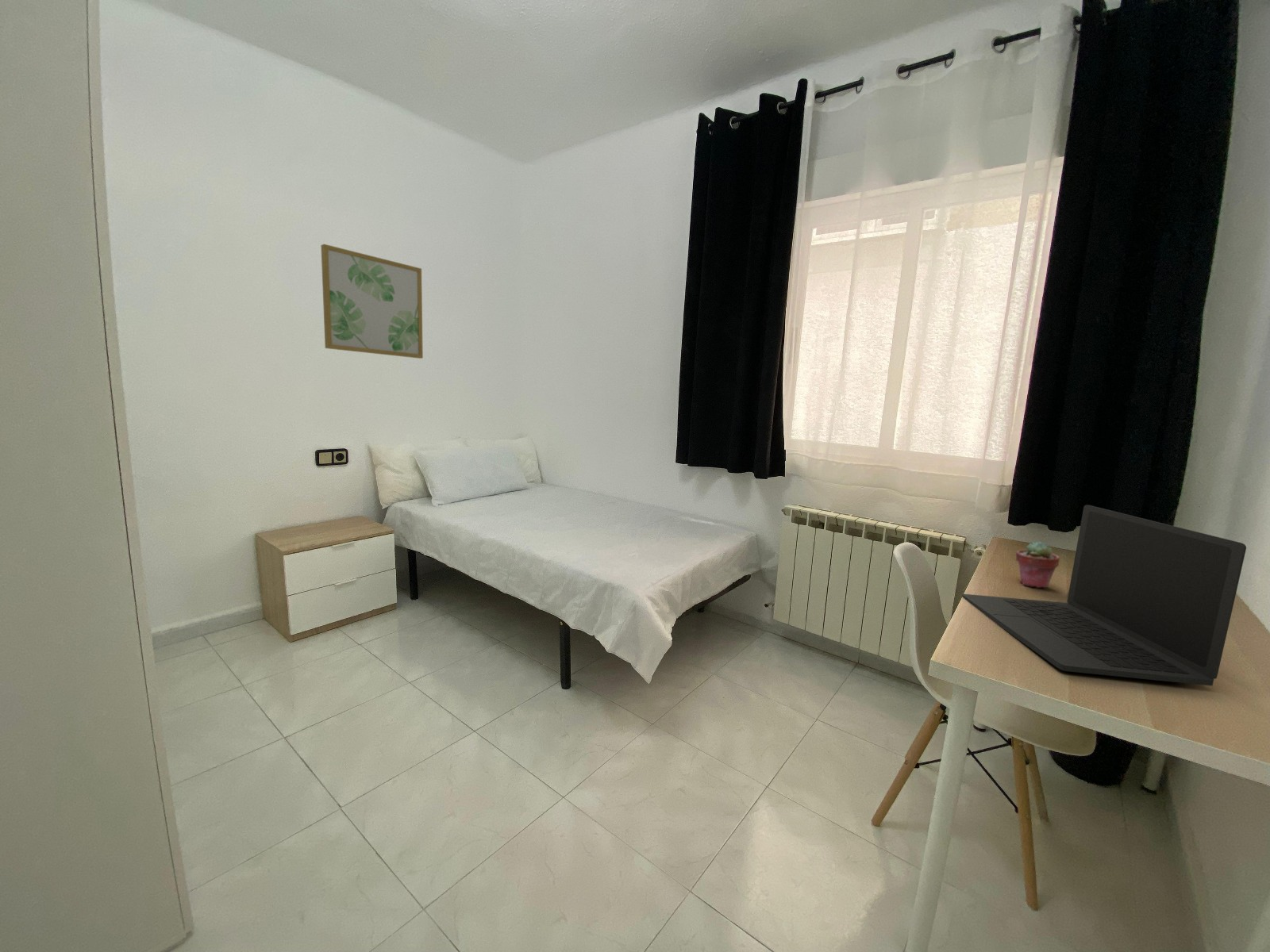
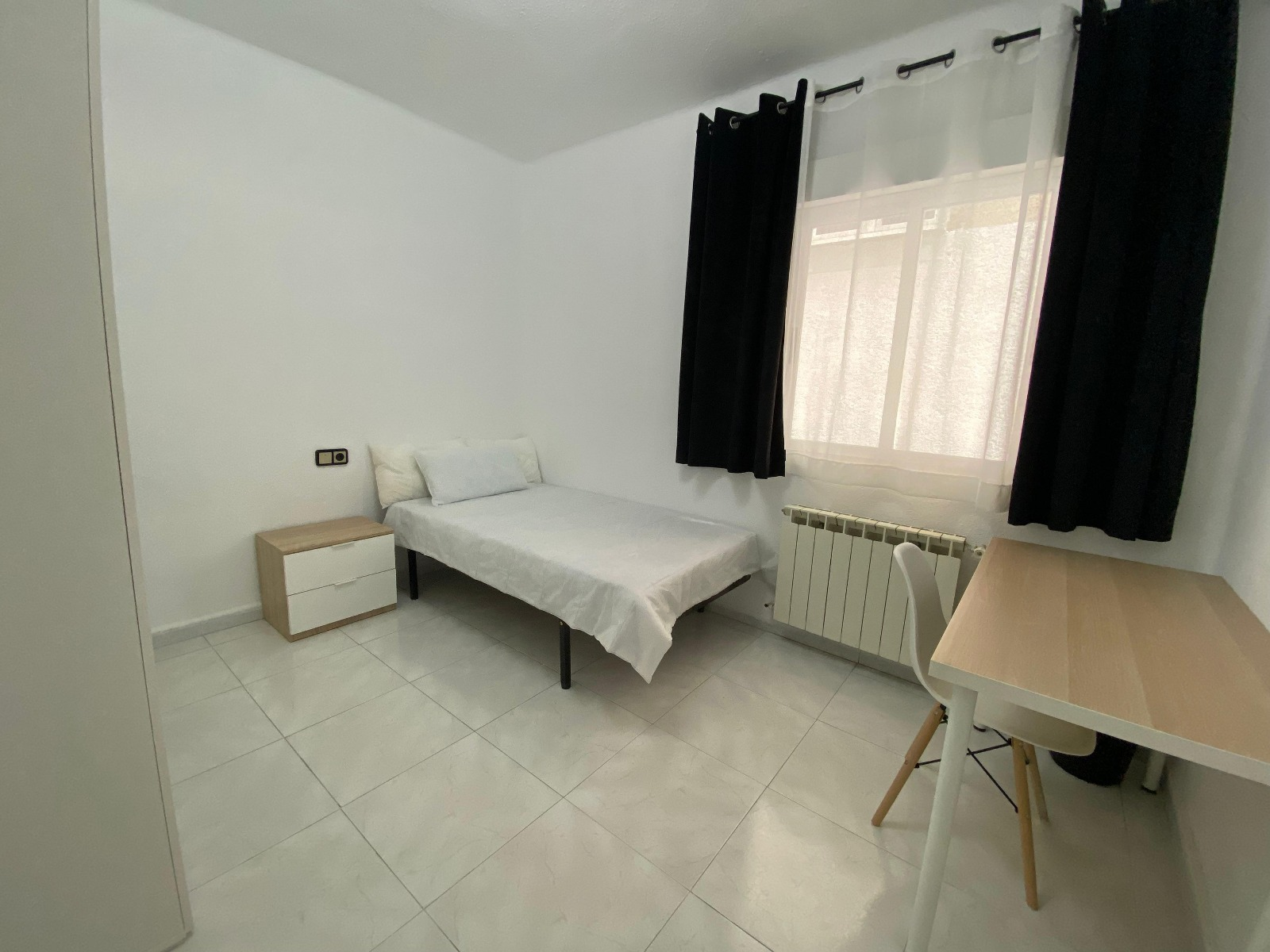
- wall art [320,244,424,359]
- potted succulent [1014,540,1060,589]
- laptop [961,505,1247,686]
